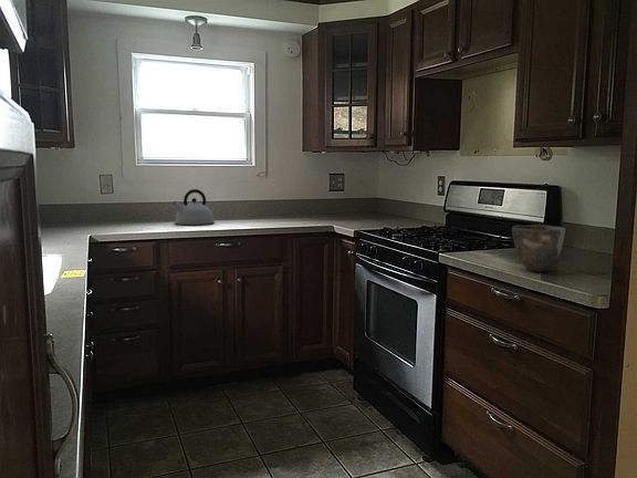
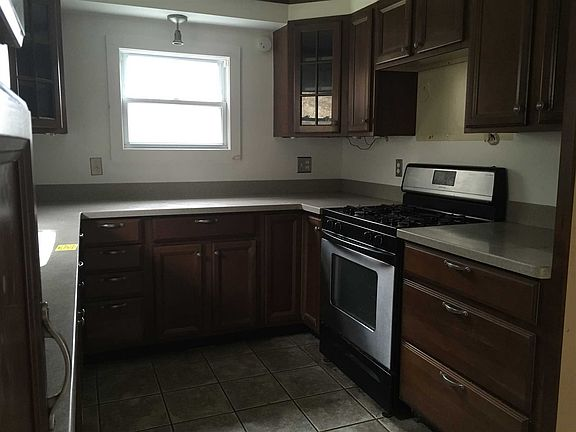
- ceramic bowl [511,224,566,273]
- kettle [170,188,216,226]
